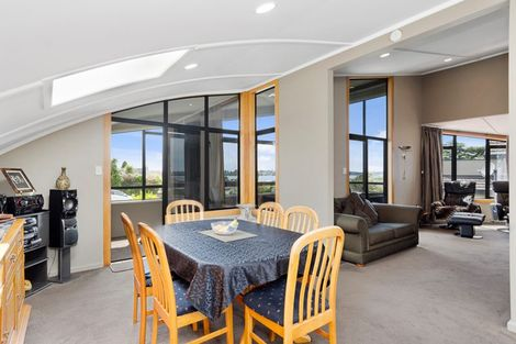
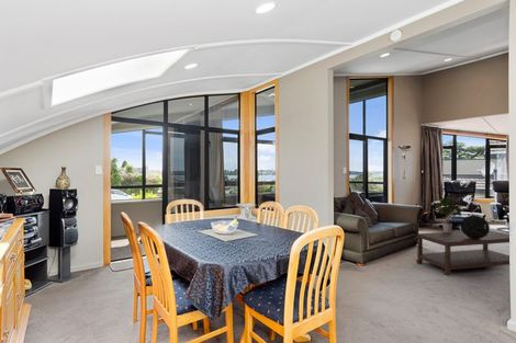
+ coffee table [415,230,511,276]
+ potted plant [435,196,462,232]
+ decorative sphere [460,215,491,239]
